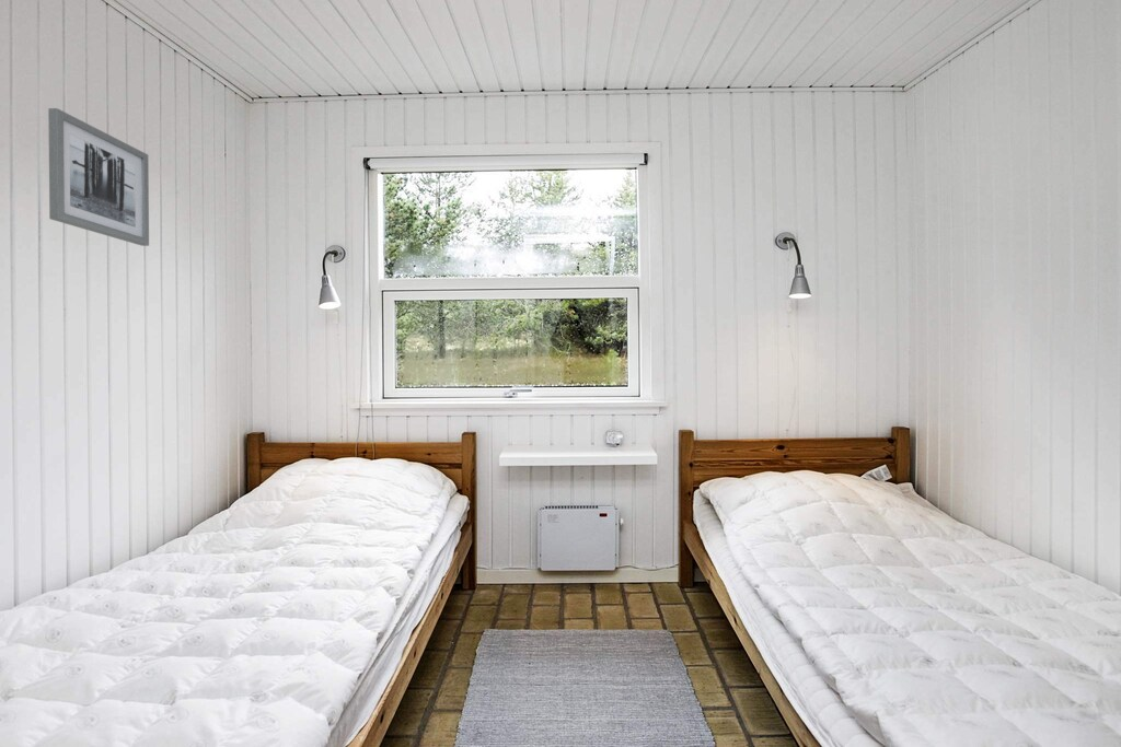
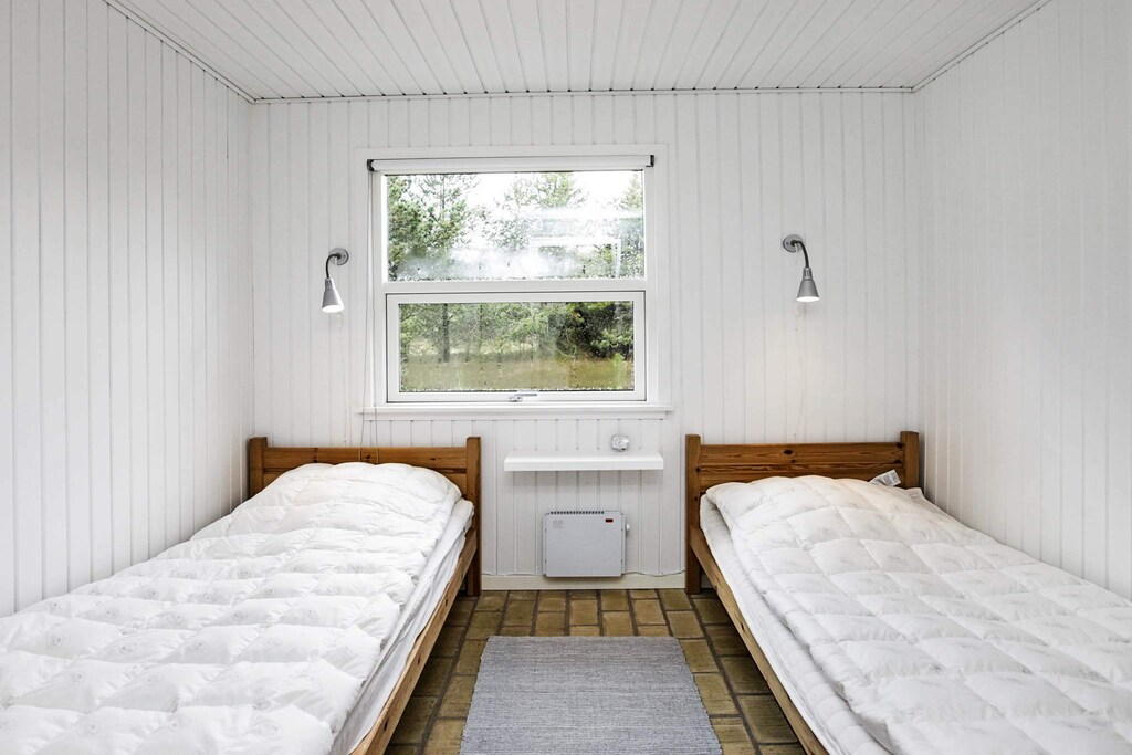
- wall art [47,107,150,247]
